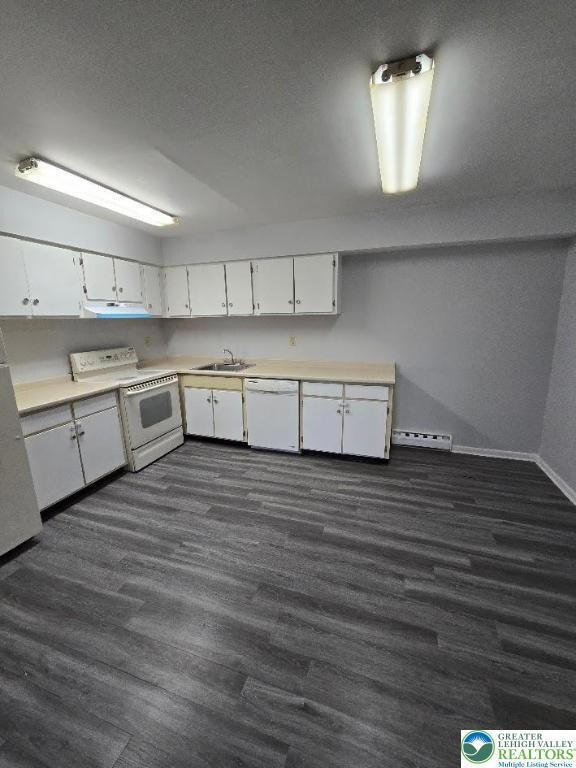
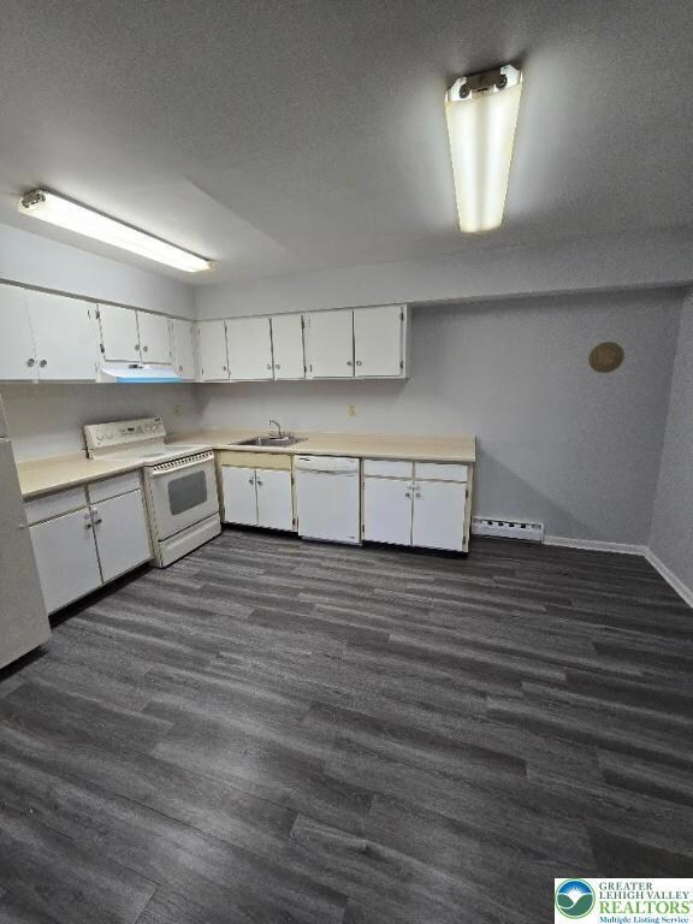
+ decorative plate [587,340,626,374]
